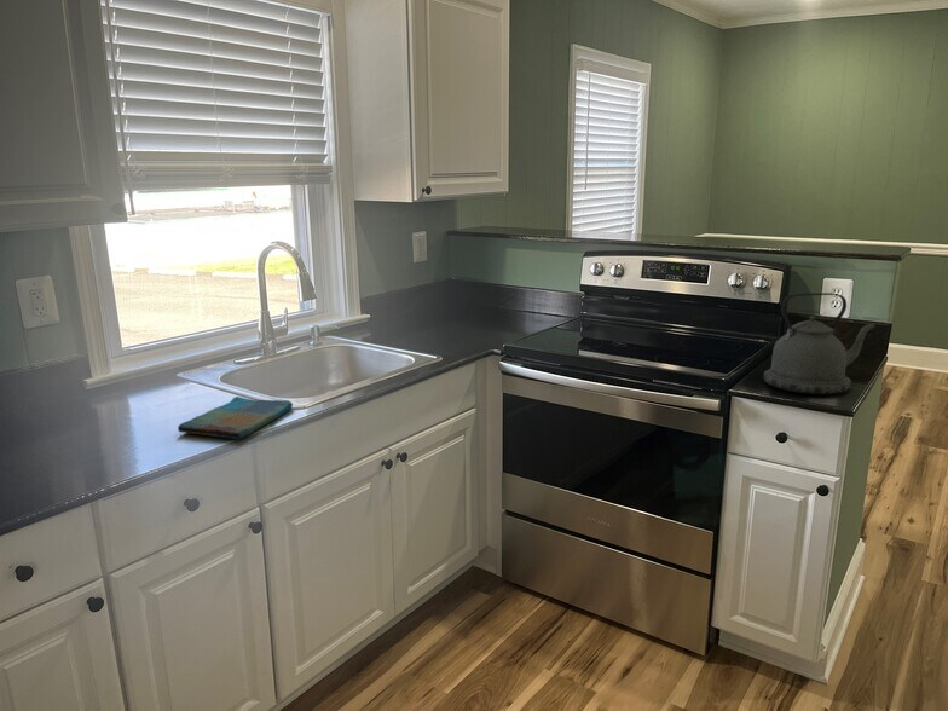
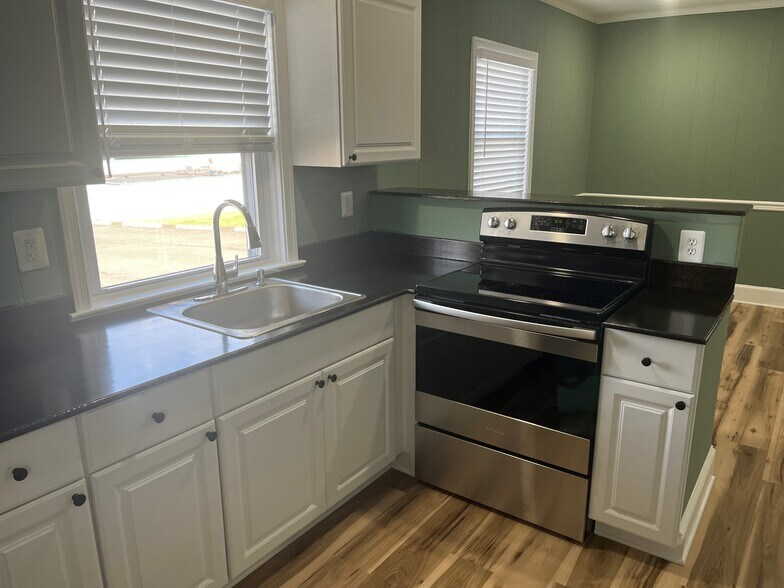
- dish towel [177,395,294,440]
- kettle [762,291,877,395]
